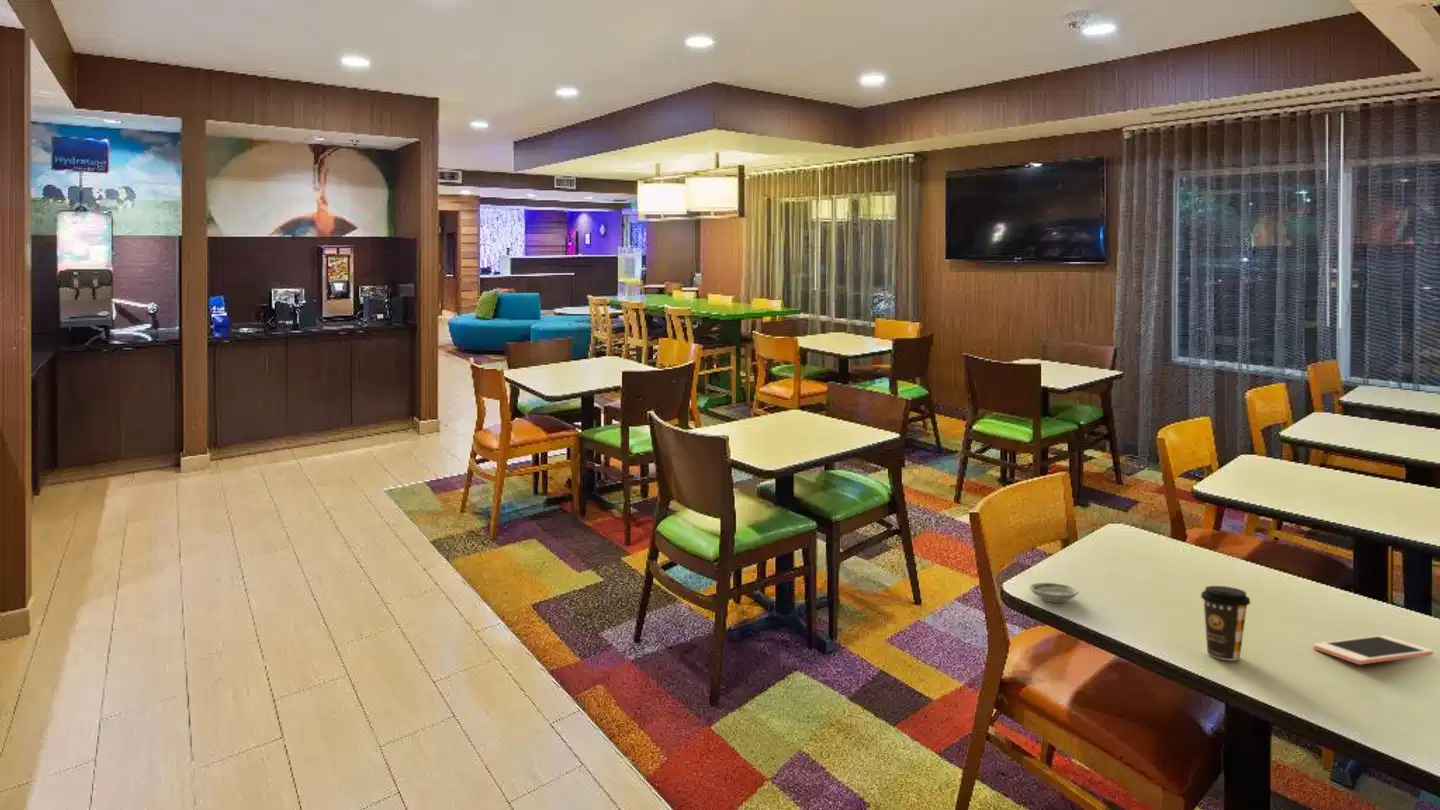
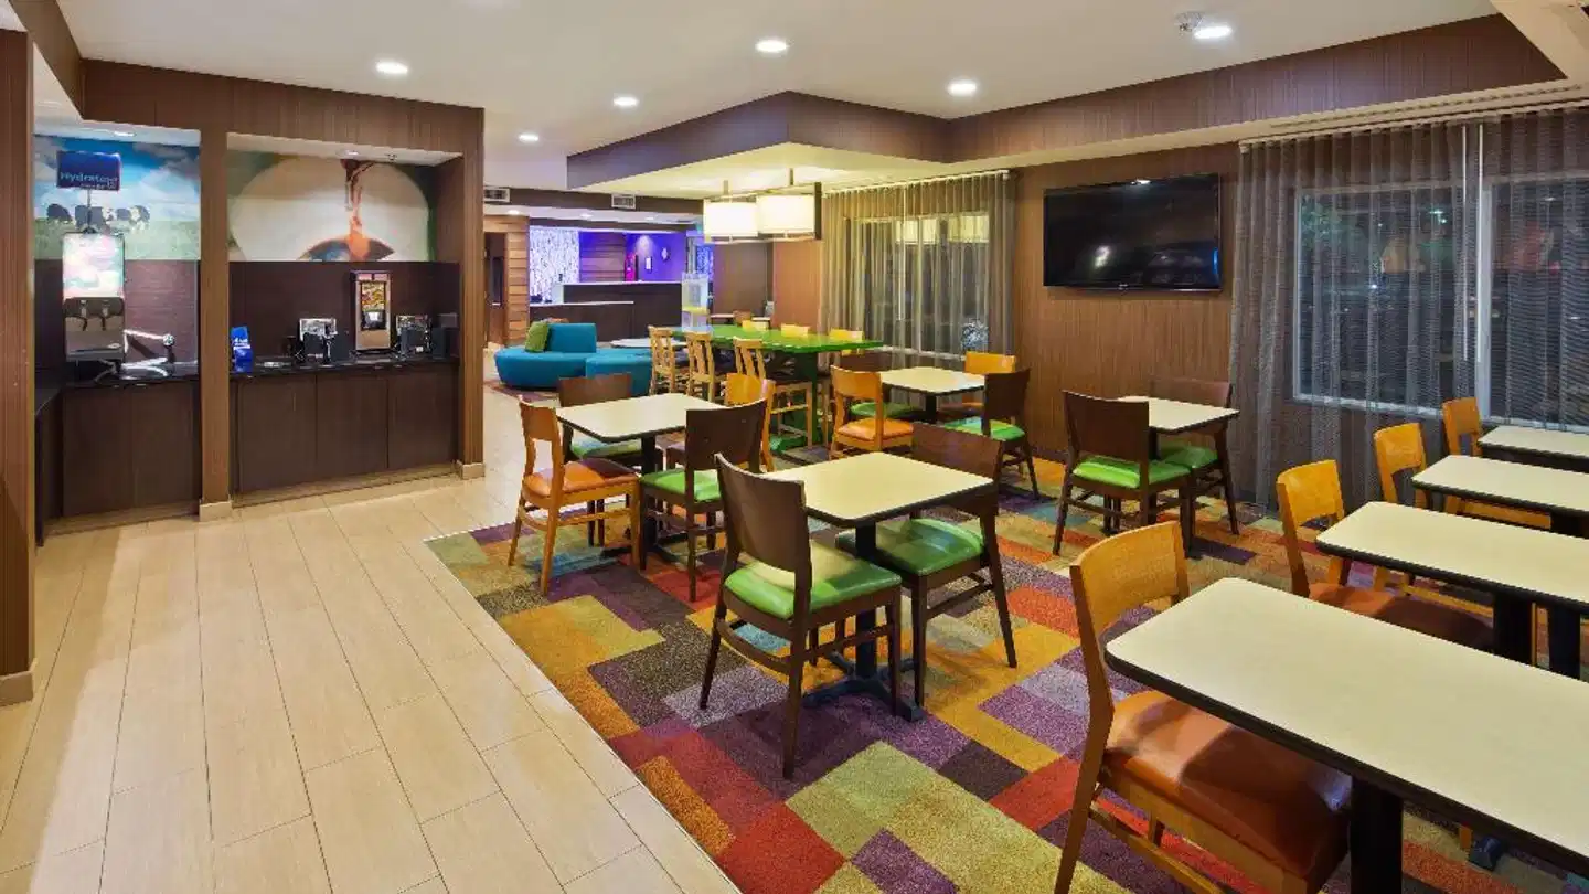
- coffee cup [1200,585,1252,661]
- saucer [1028,582,1080,604]
- cell phone [1312,634,1434,666]
